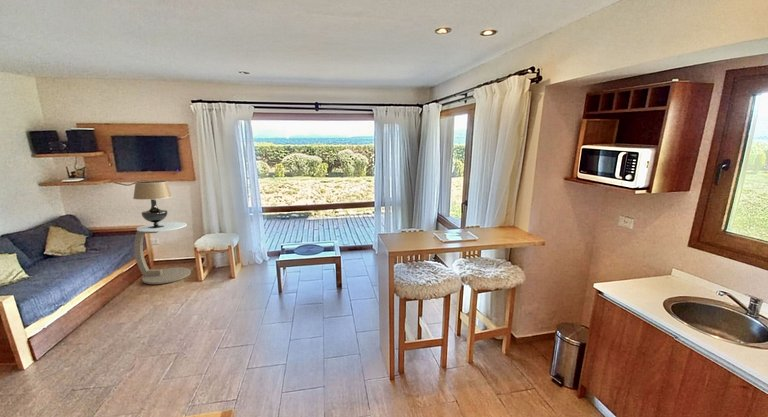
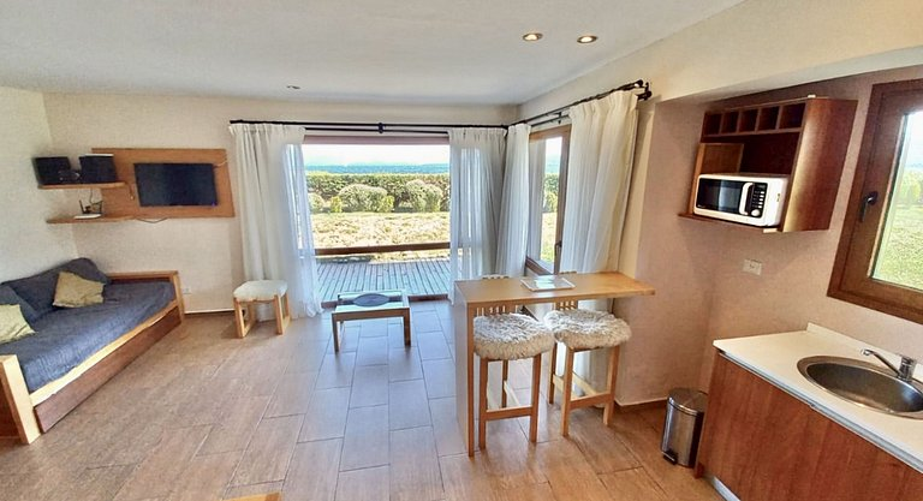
- table lamp [132,180,173,228]
- side table [133,221,192,285]
